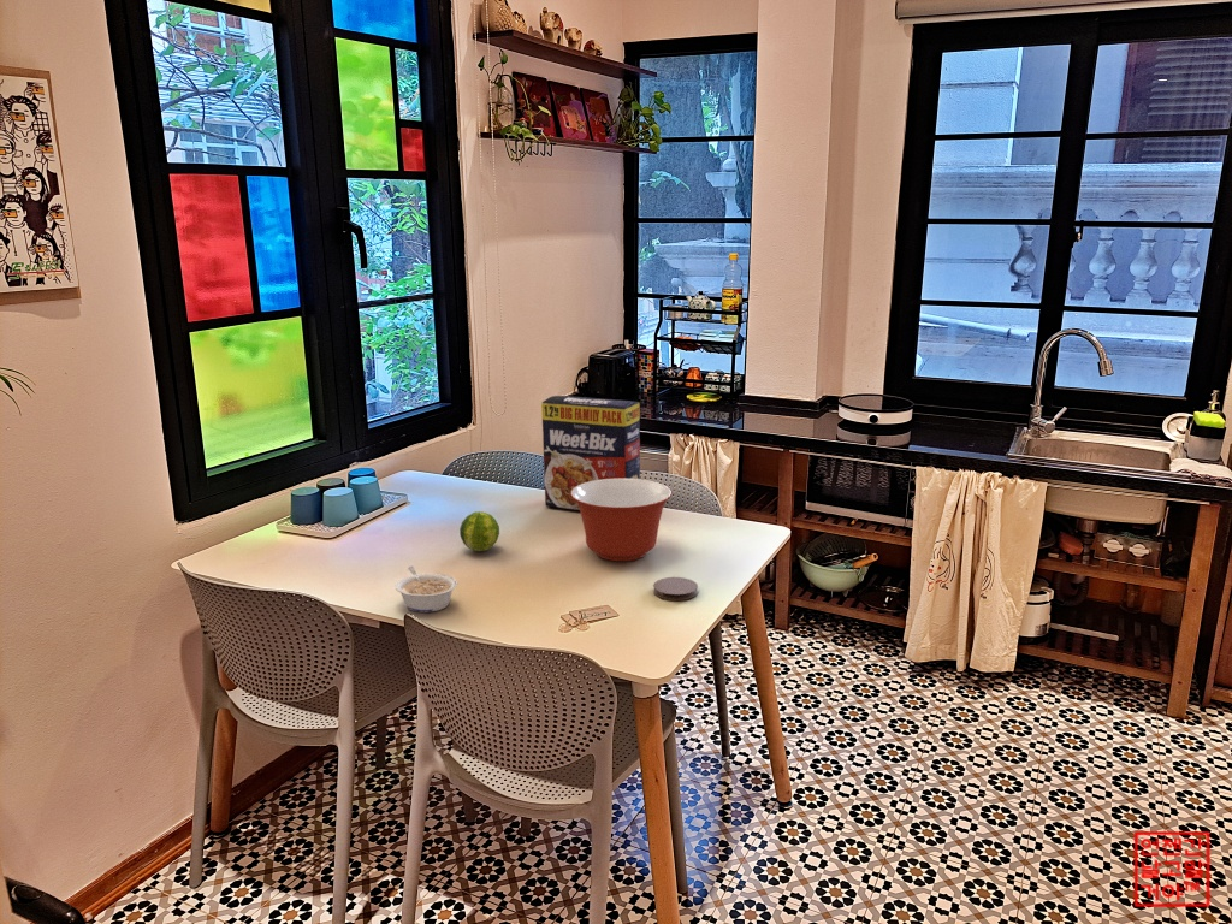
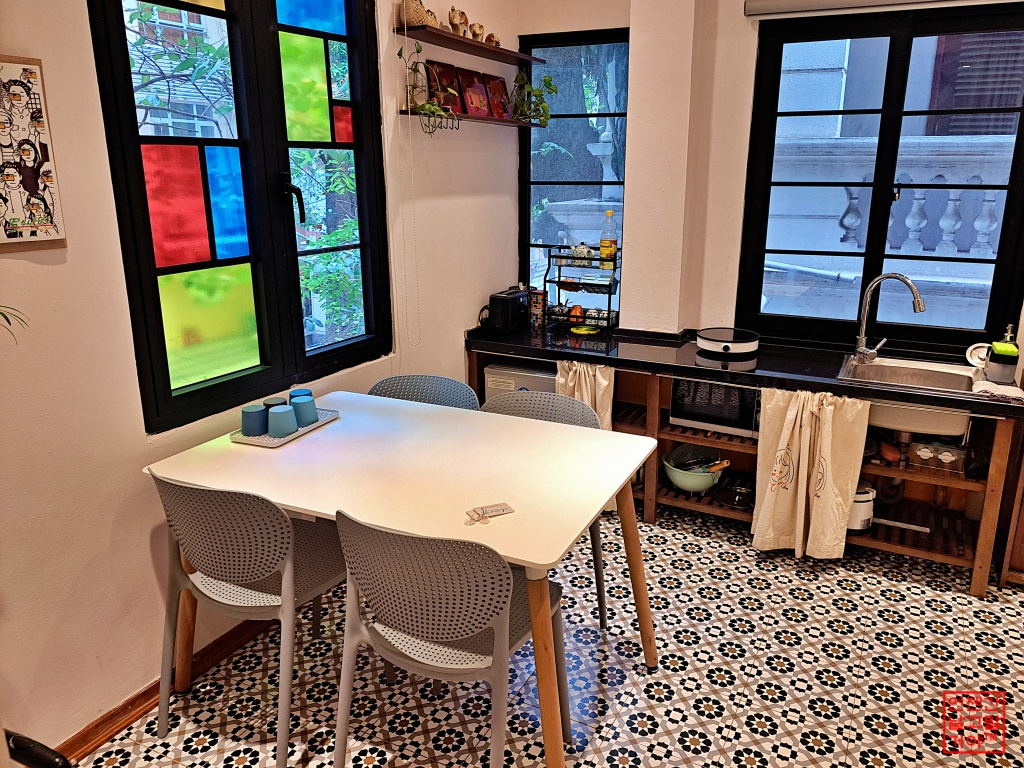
- mixing bowl [570,478,673,562]
- fruit [458,510,500,552]
- coaster [652,576,699,602]
- cereal box [540,395,641,511]
- legume [393,565,458,614]
